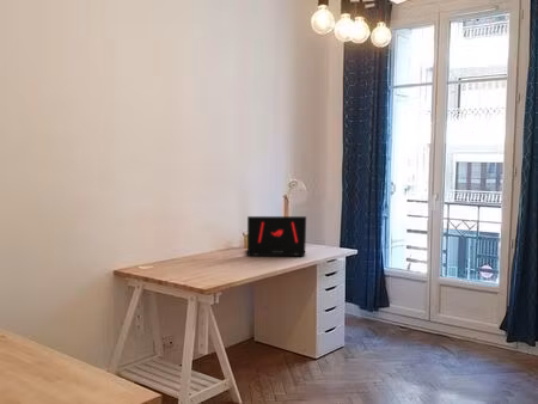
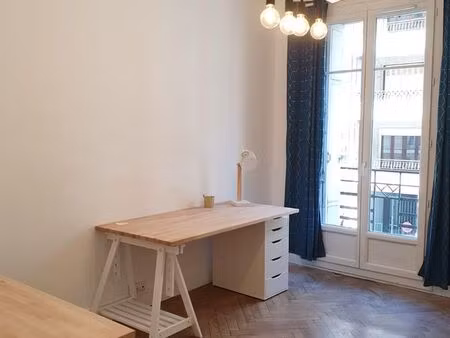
- laptop [246,215,307,257]
